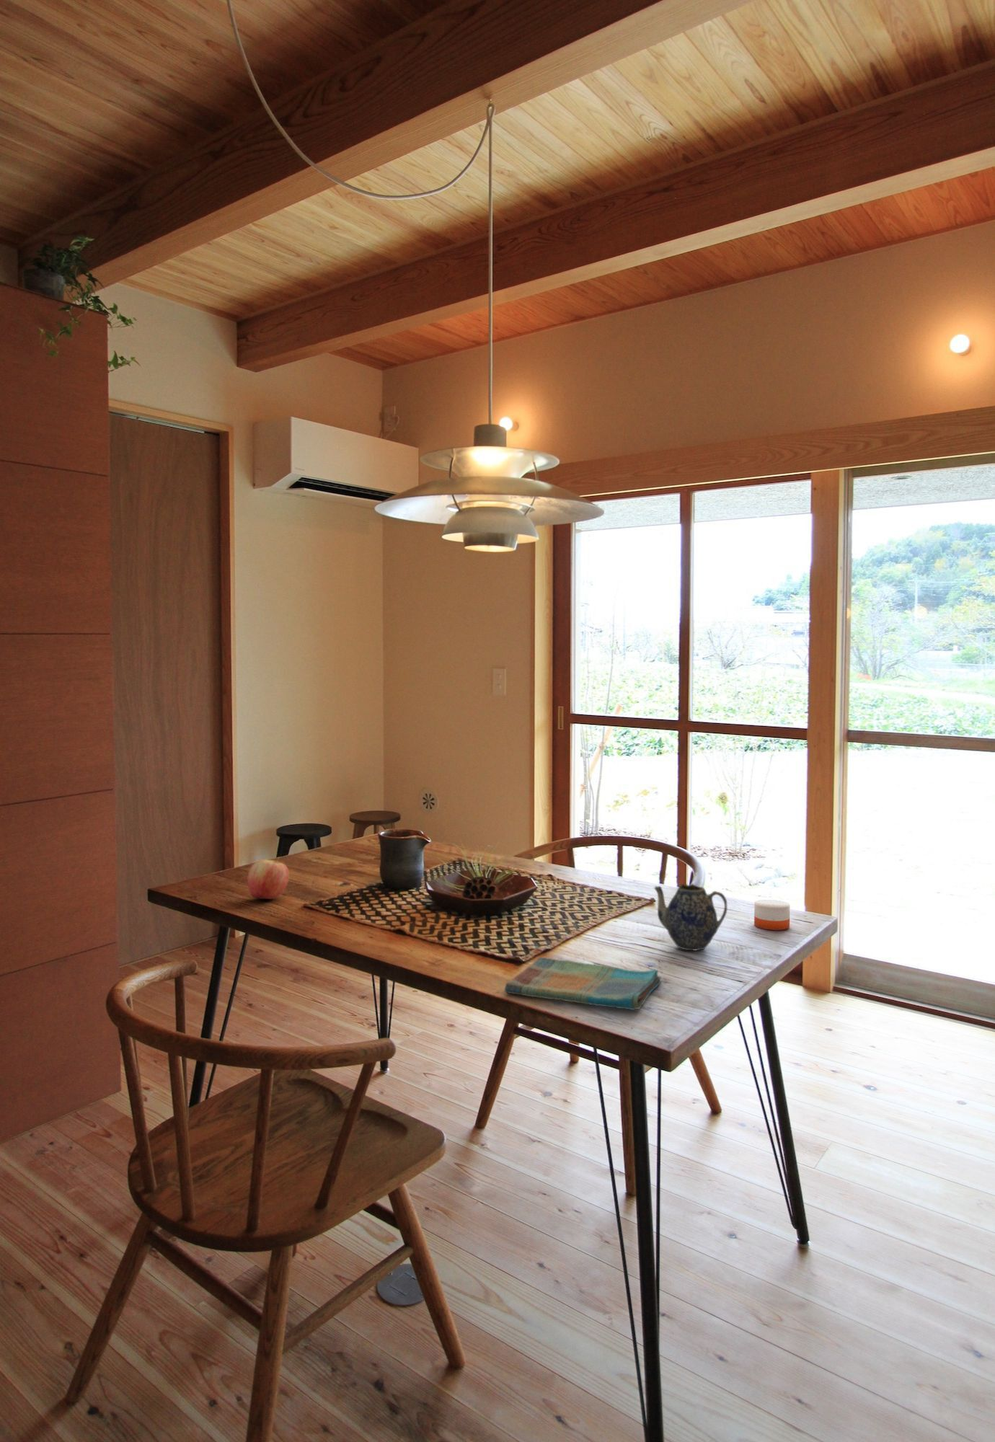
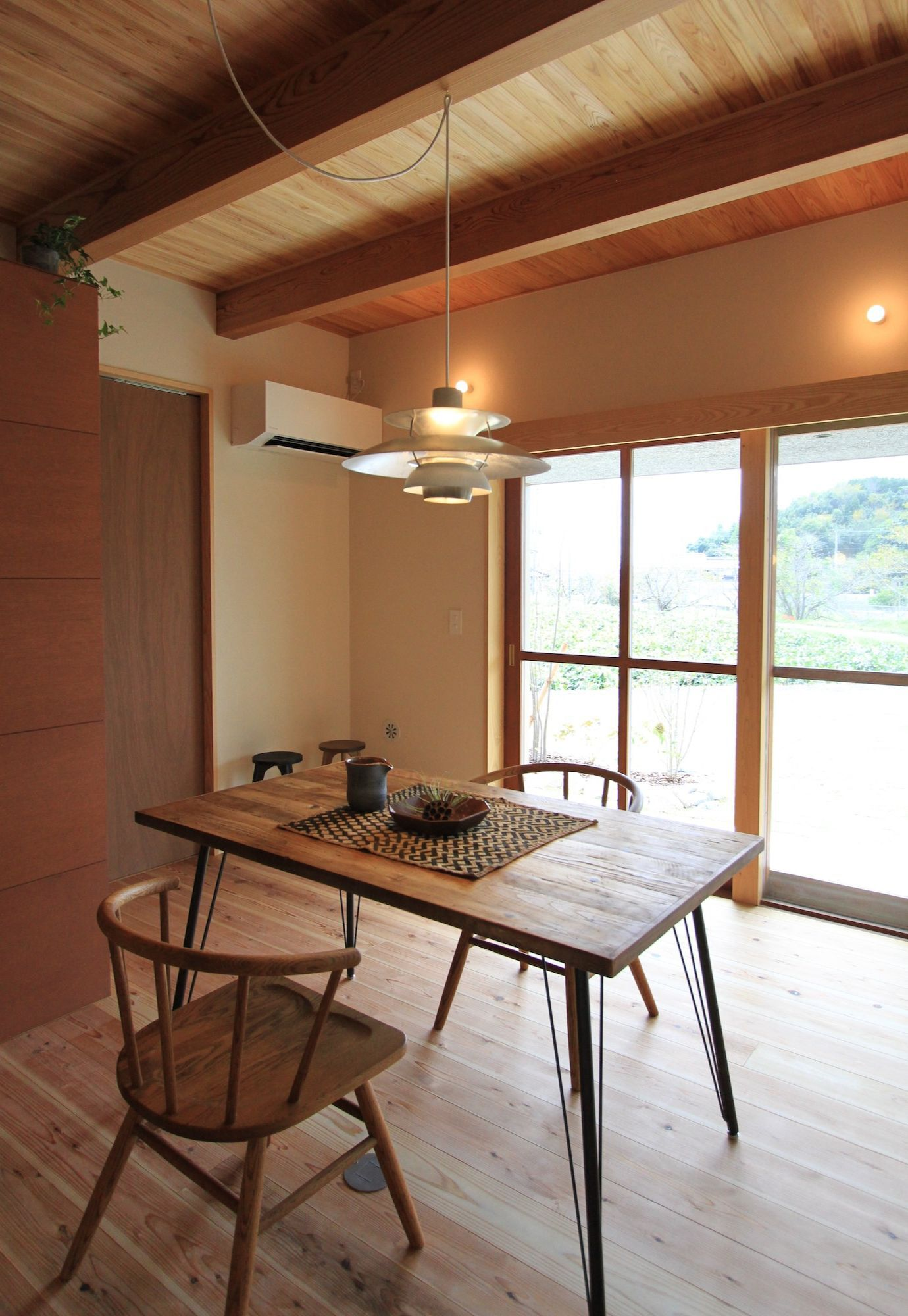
- apple [247,857,290,900]
- candle [754,892,791,930]
- teapot [653,882,729,951]
- dish towel [504,957,662,1011]
